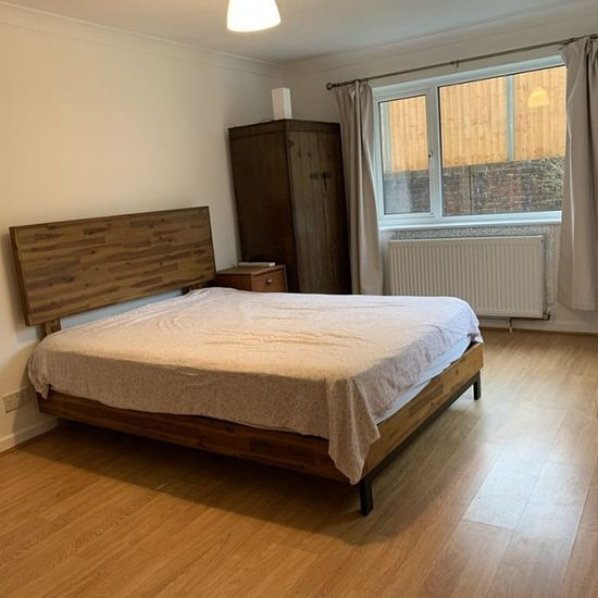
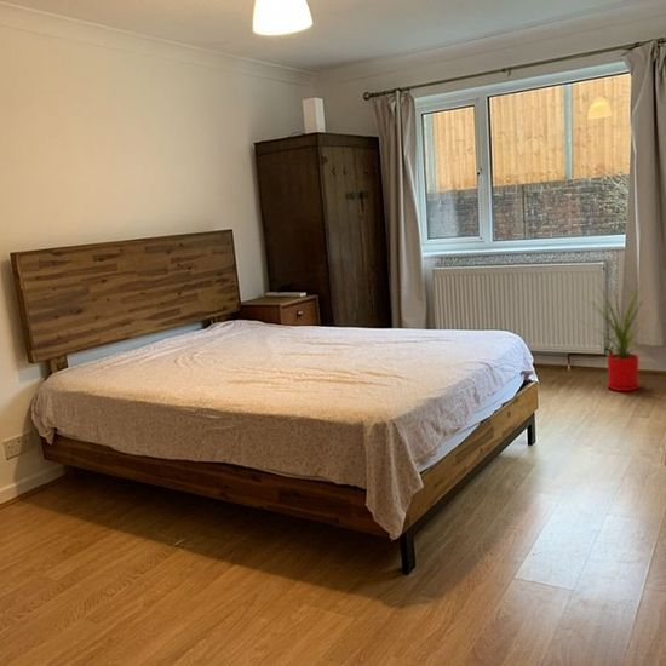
+ house plant [580,281,665,392]
